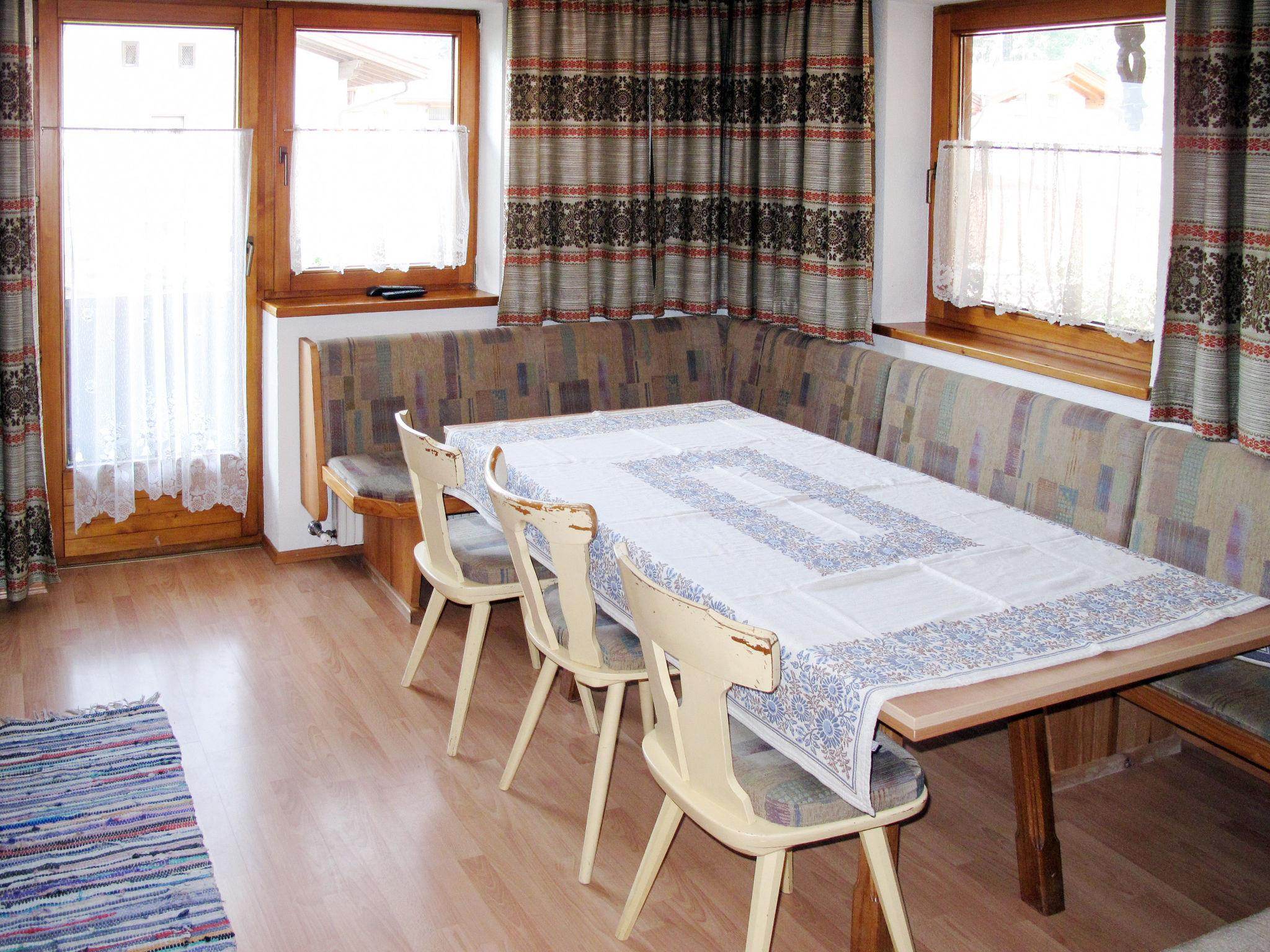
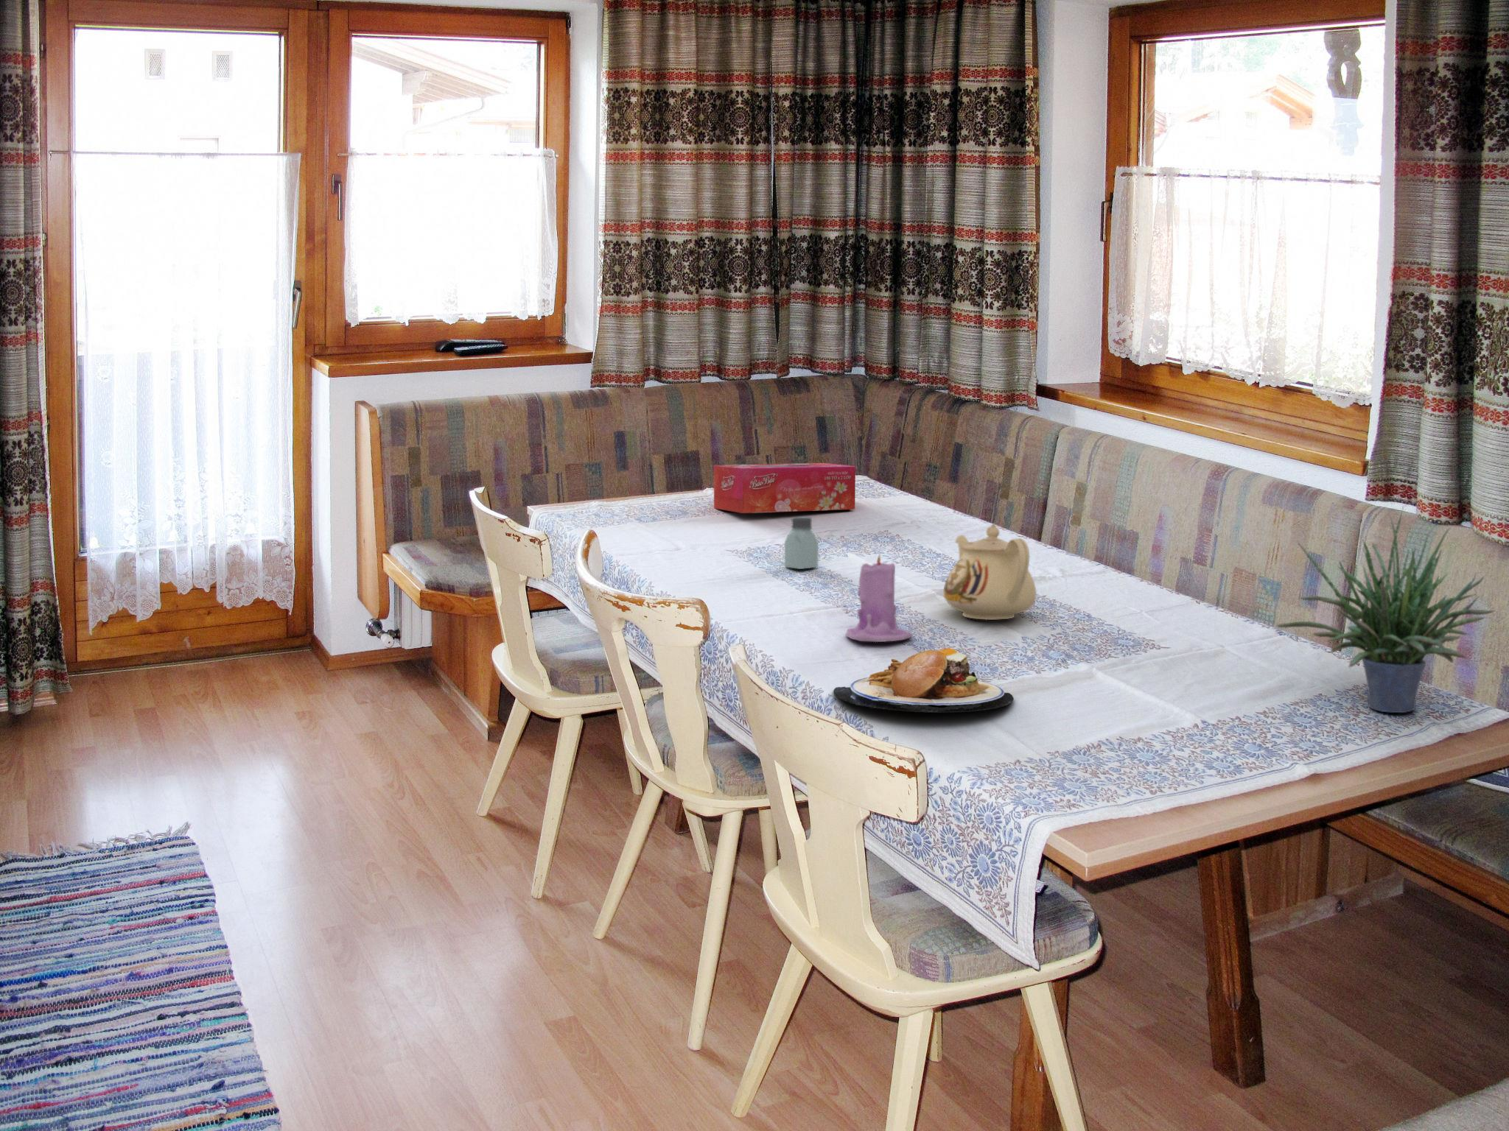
+ plate [833,647,1014,714]
+ candle [845,550,913,643]
+ saltshaker [784,516,820,570]
+ teapot [943,523,1037,620]
+ tissue box [713,462,857,514]
+ potted plant [1275,505,1496,714]
